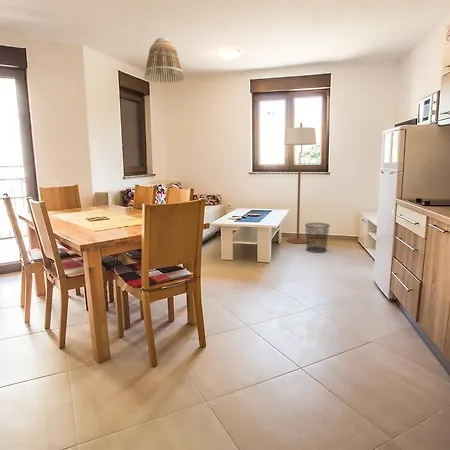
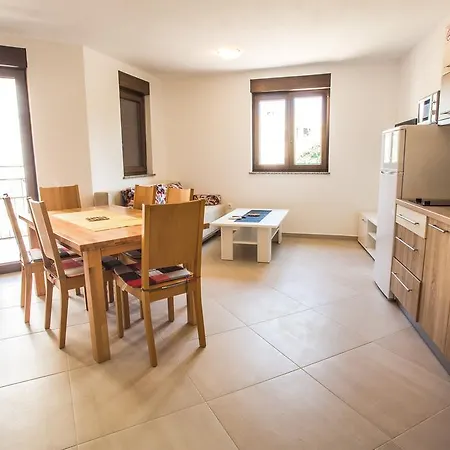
- lamp shade [143,36,185,84]
- waste bin [304,222,331,254]
- floor lamp [283,122,317,245]
